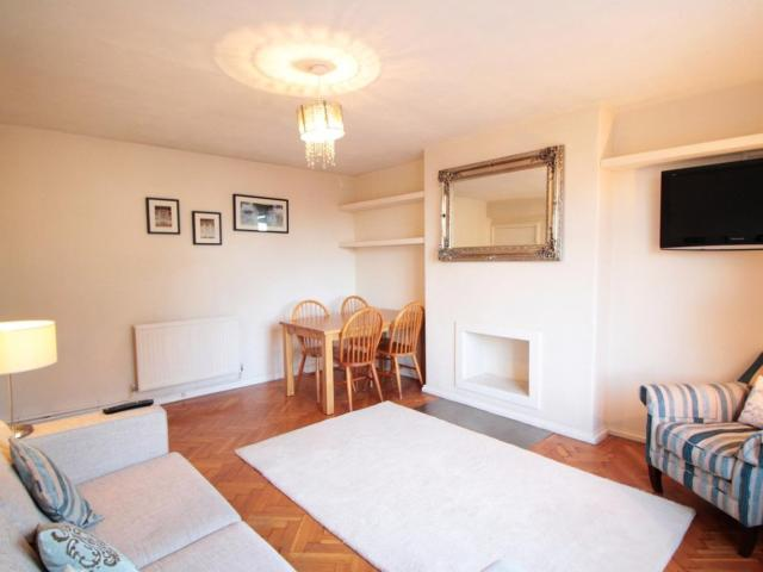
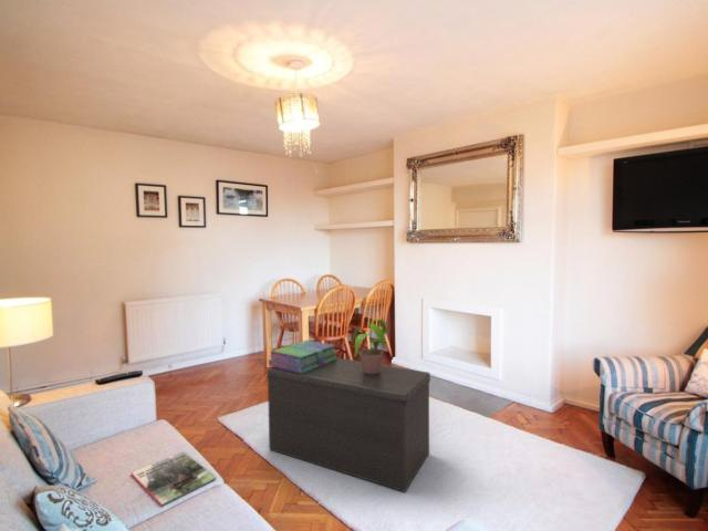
+ magazine [129,451,218,507]
+ stack of books [268,340,339,374]
+ potted plant [351,317,388,374]
+ bench [266,357,431,493]
